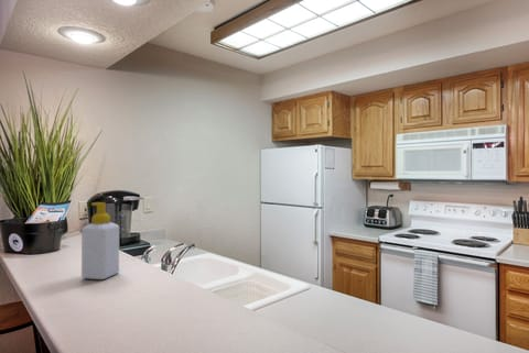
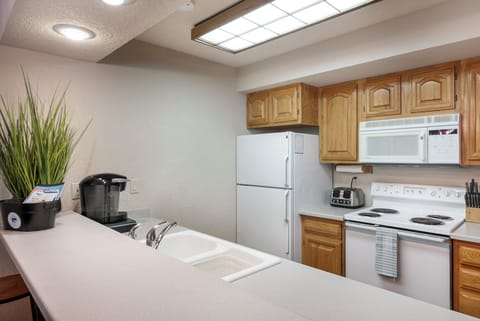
- soap bottle [80,201,120,280]
